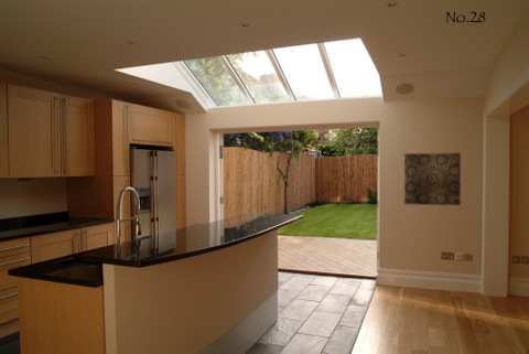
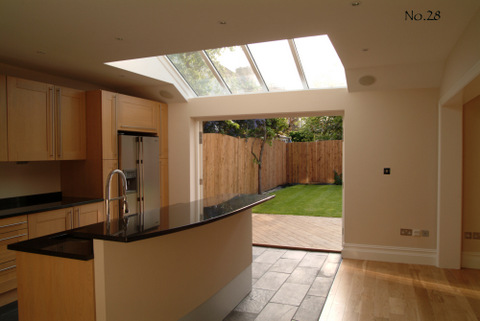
- wall art [403,152,462,206]
